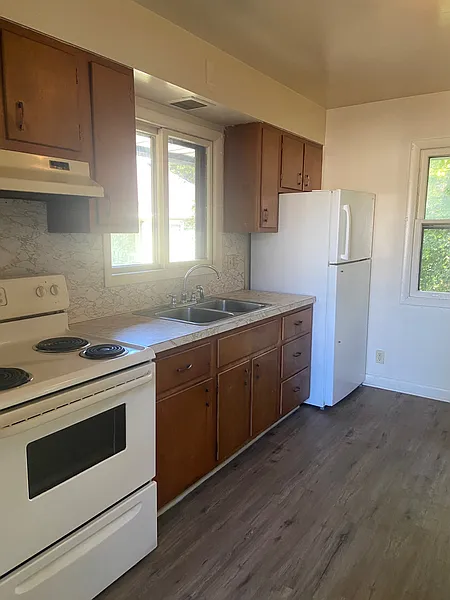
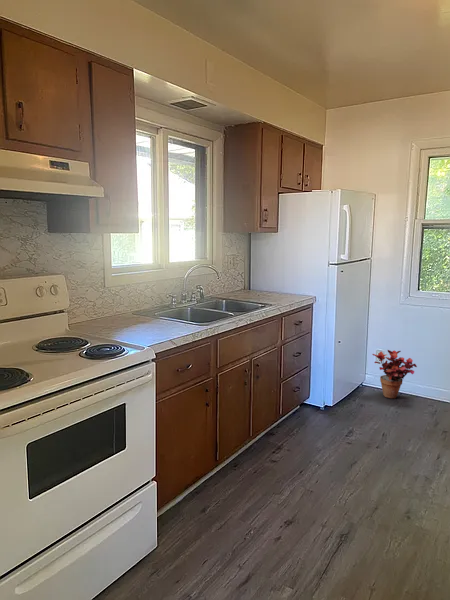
+ potted plant [371,349,418,399]
